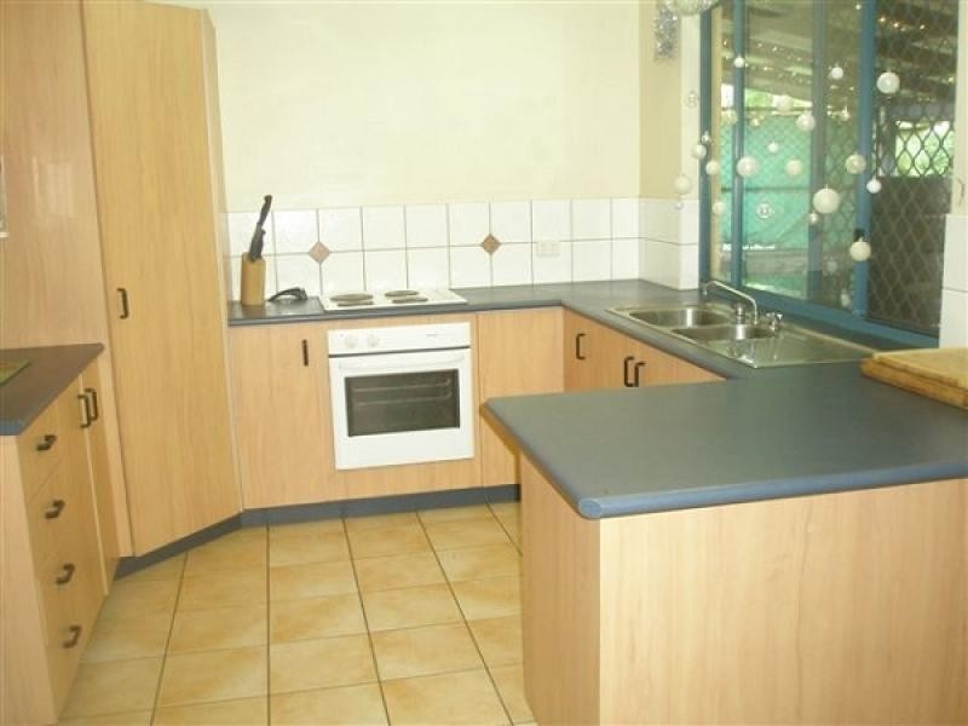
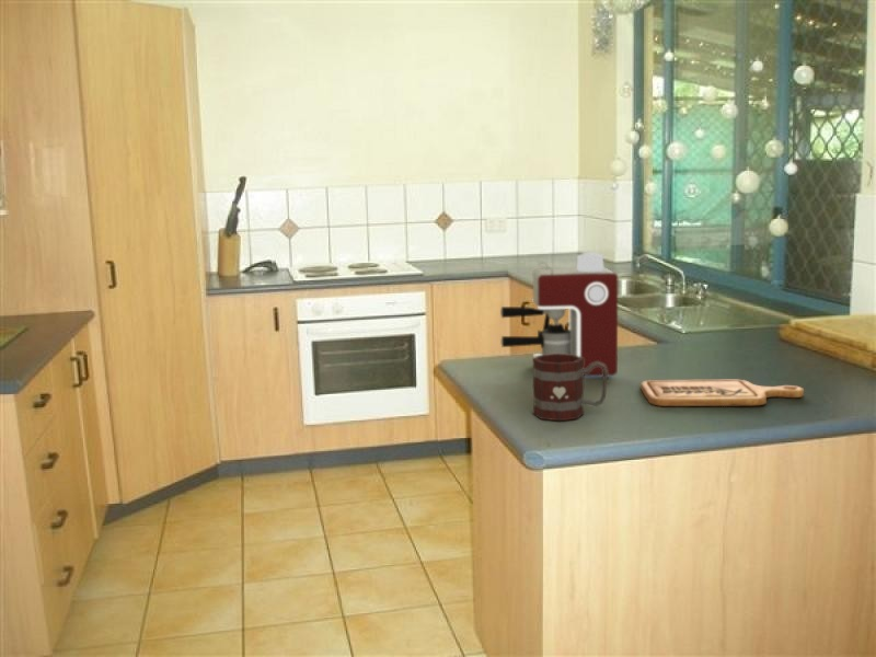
+ mug [531,354,609,422]
+ cutting board [639,379,805,407]
+ coffee maker [499,251,619,377]
